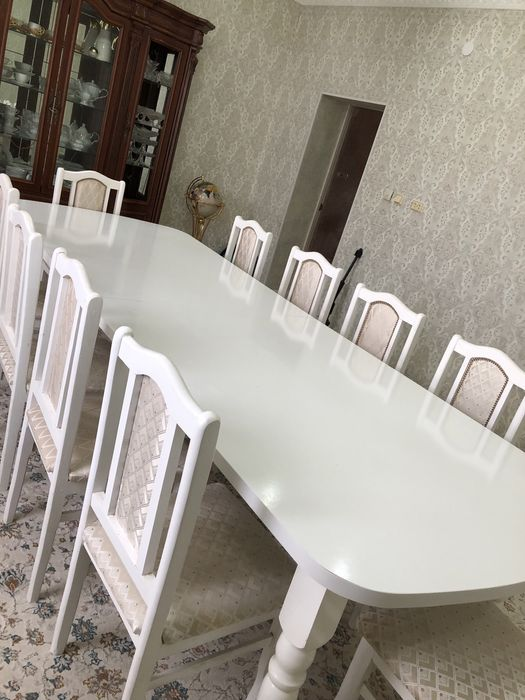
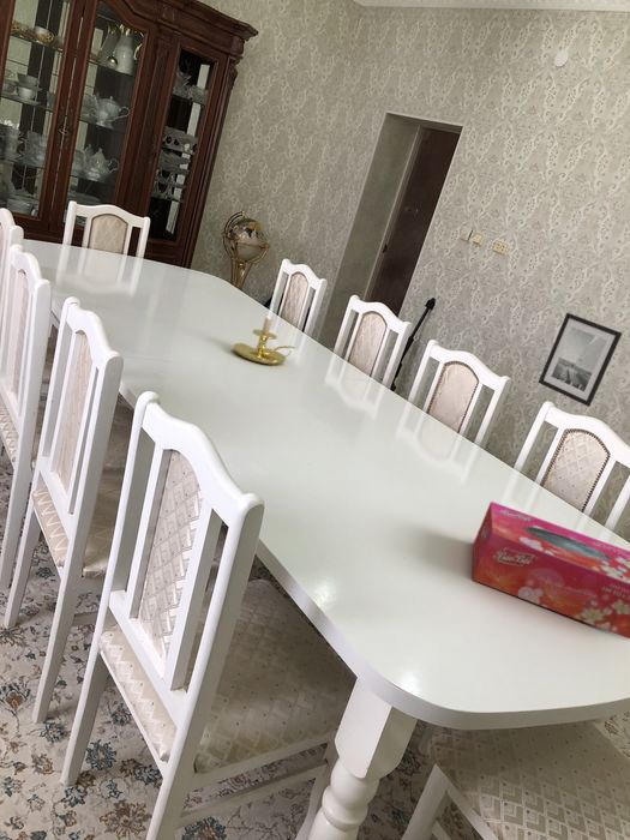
+ wall art [538,312,623,408]
+ tissue box [472,500,630,641]
+ candle holder [233,304,296,366]
